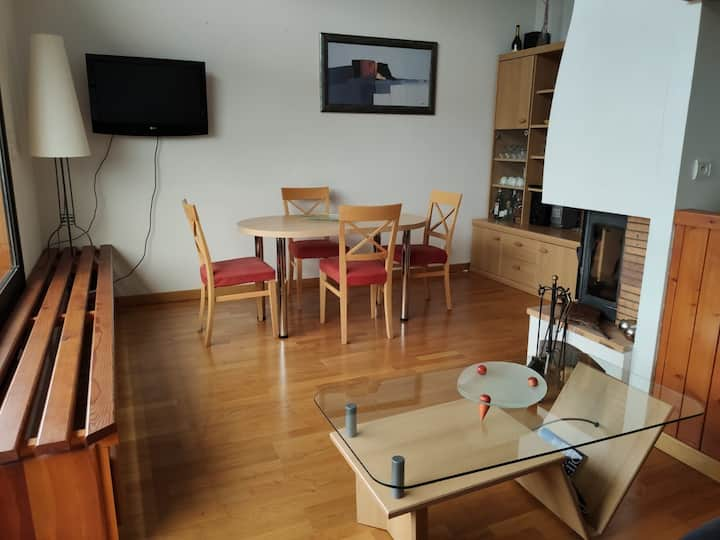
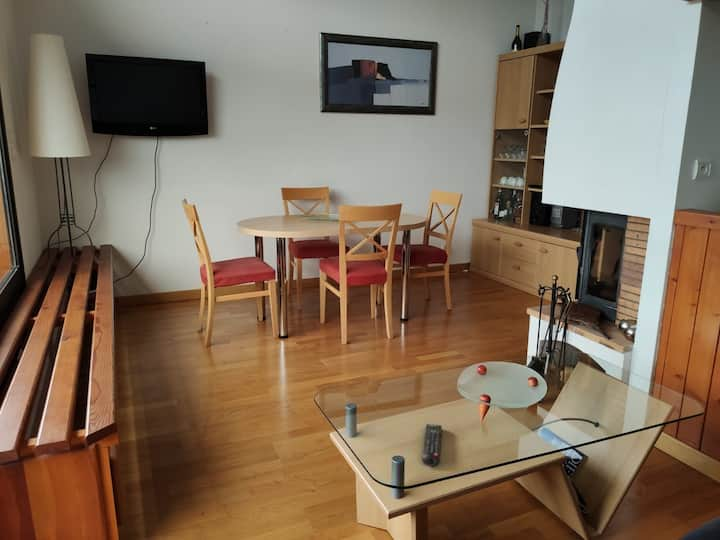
+ remote control [422,423,443,467]
